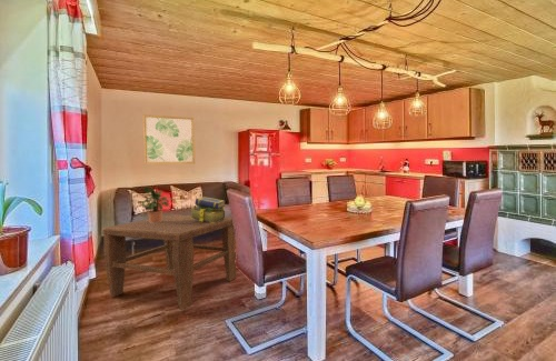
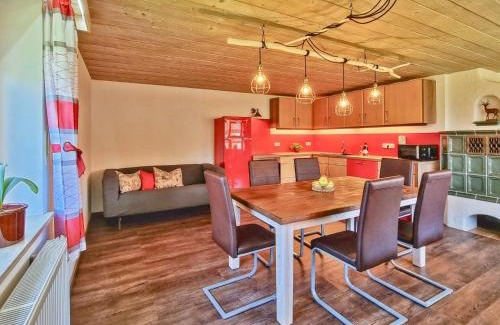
- wall art [142,113,196,166]
- stack of books [190,195,227,223]
- coffee table [101,213,238,311]
- potted plant [136,187,177,223]
